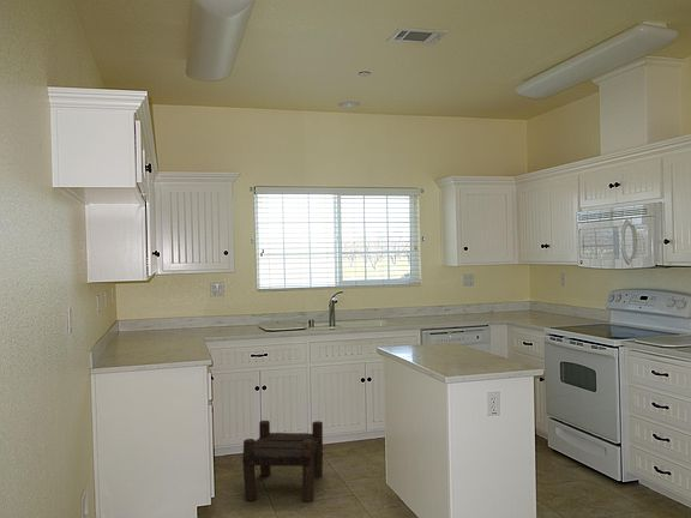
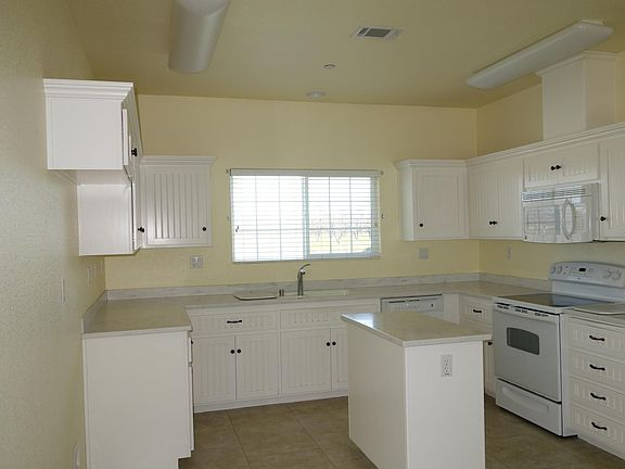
- stool [241,420,324,504]
